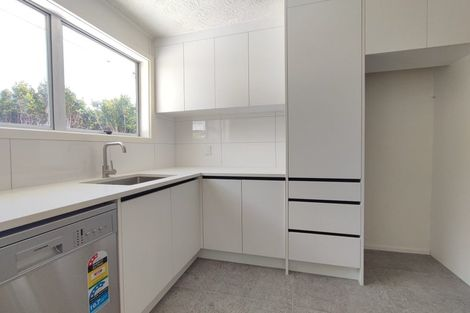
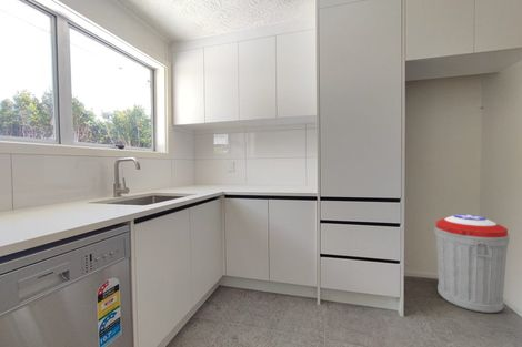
+ trash can [433,214,511,314]
